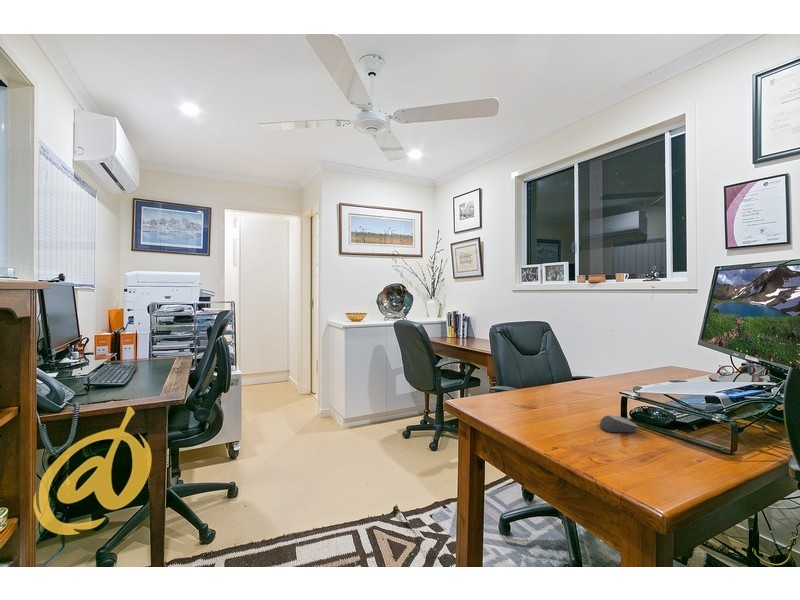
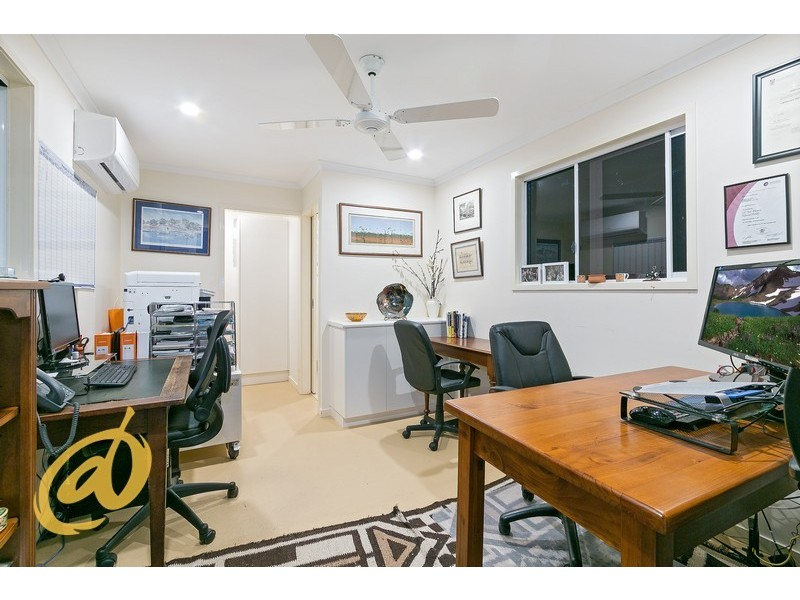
- computer mouse [599,414,639,433]
